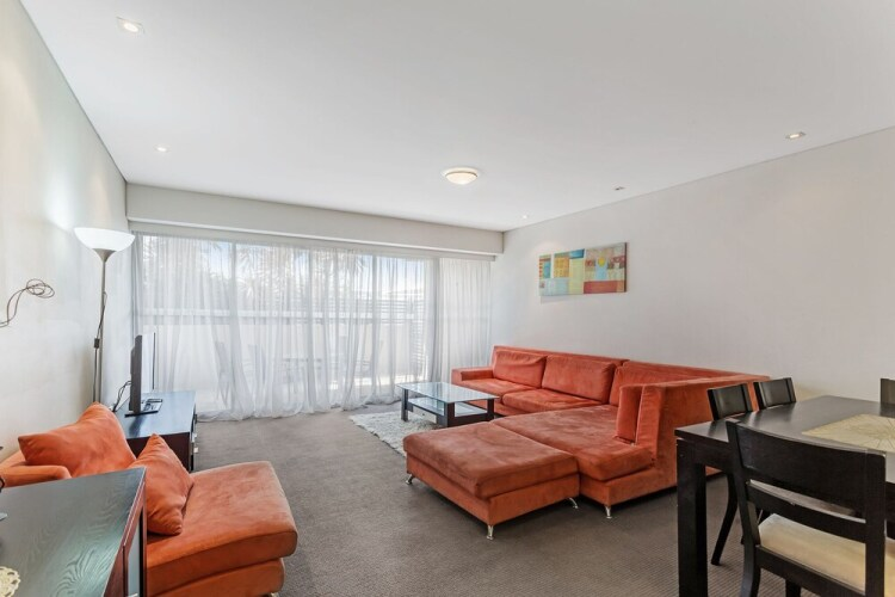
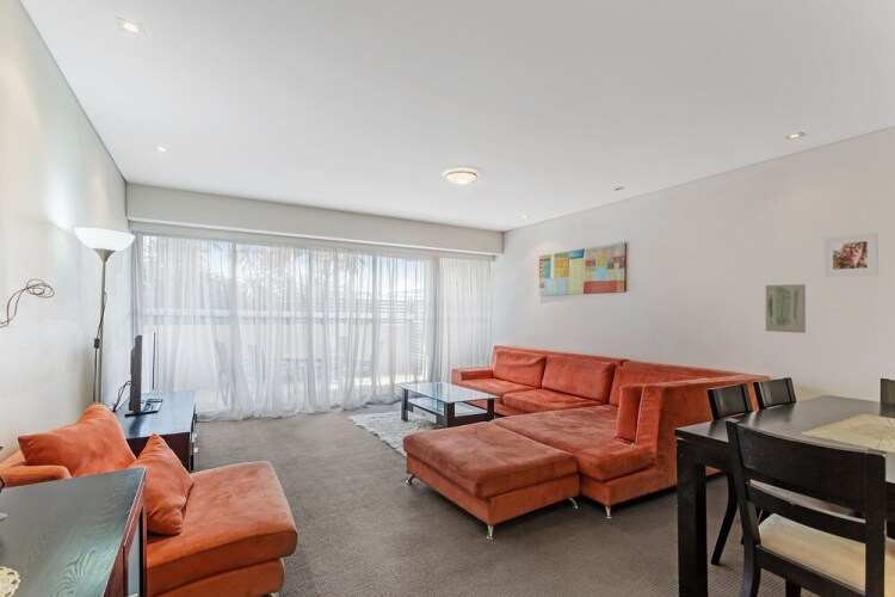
+ wall art [765,283,807,334]
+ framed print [822,232,879,278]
